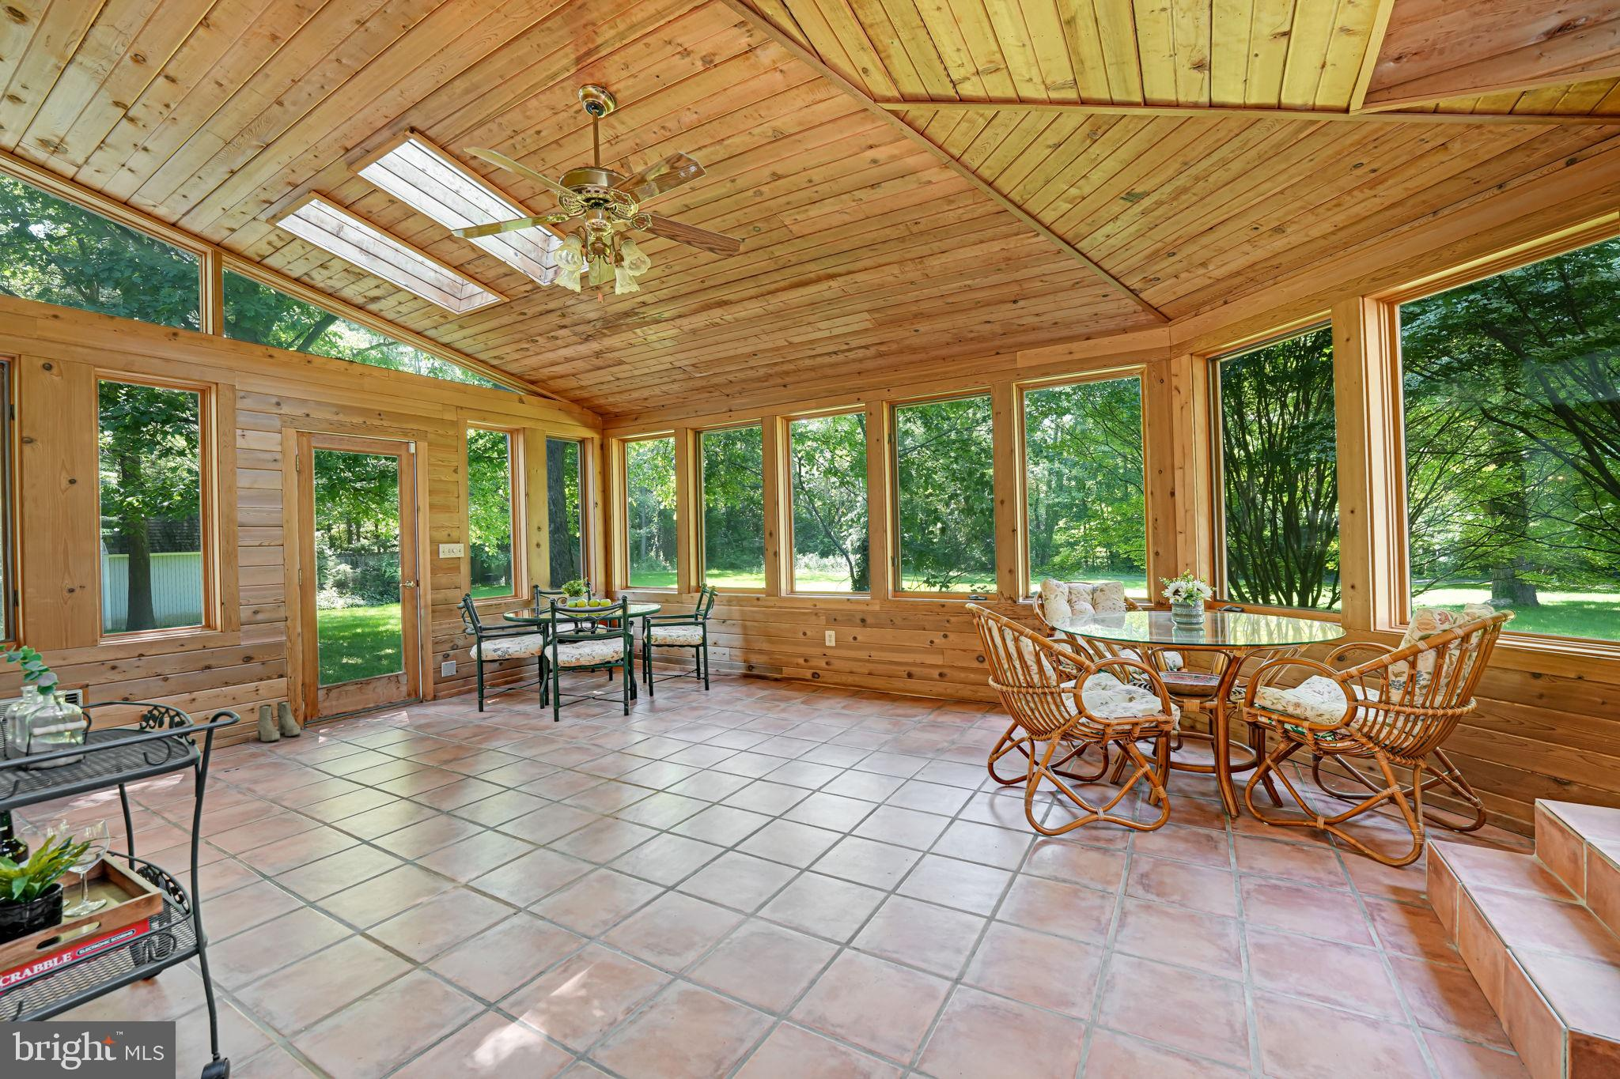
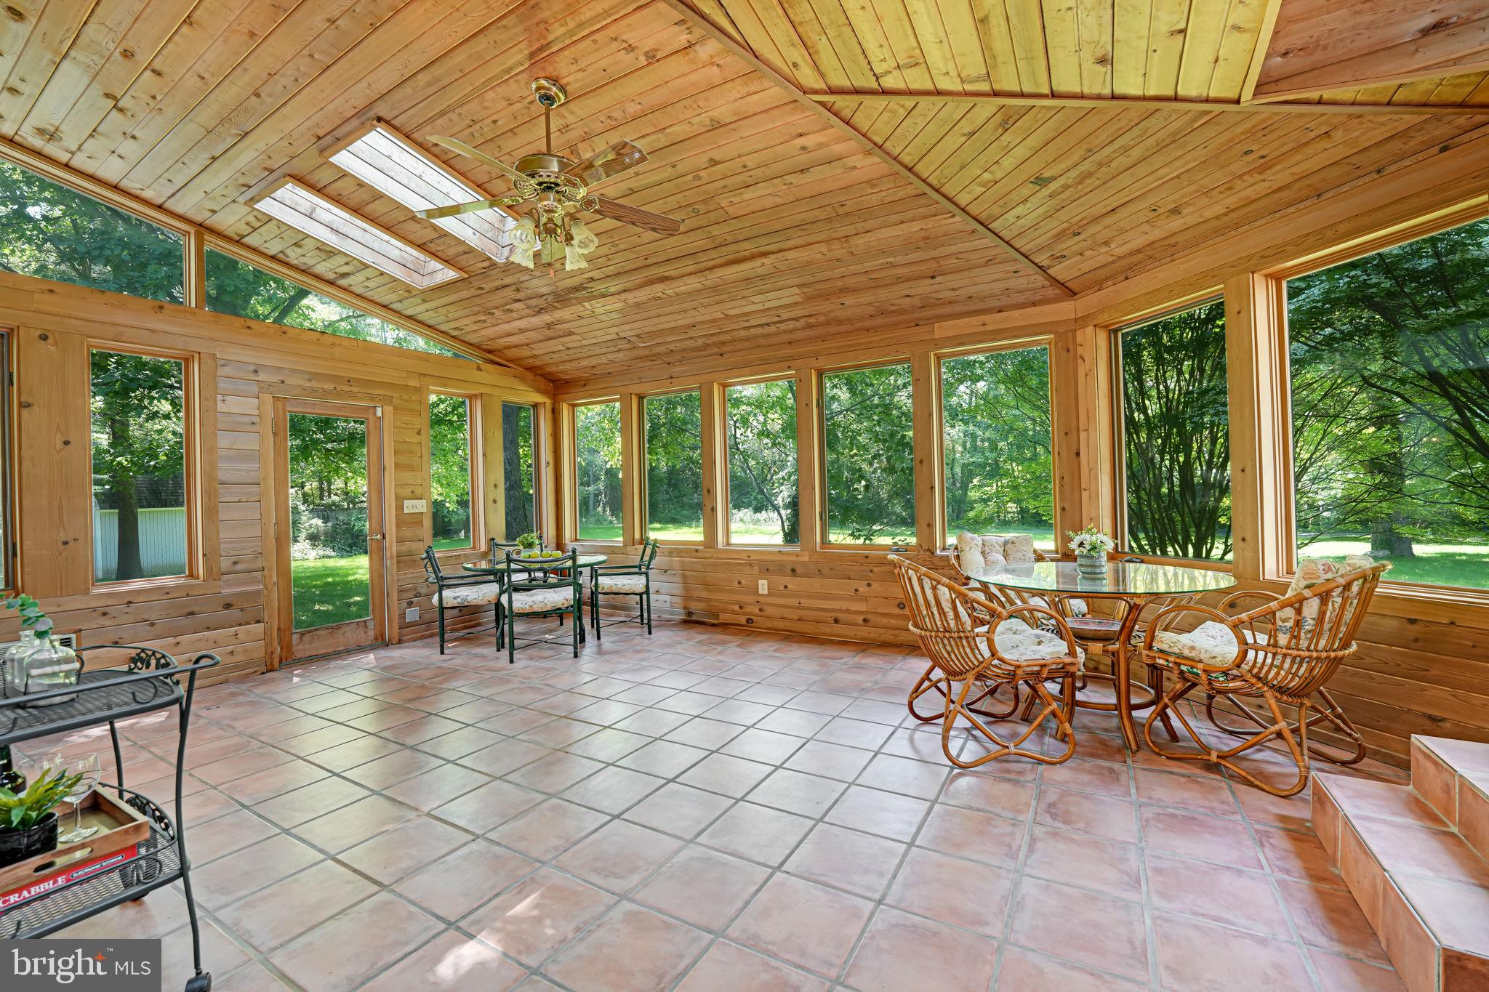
- boots [255,701,301,742]
